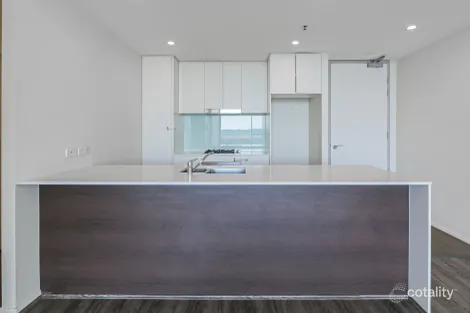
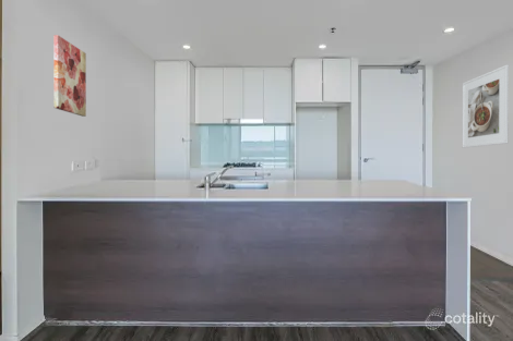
+ wall art [53,34,87,118]
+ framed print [462,64,510,149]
